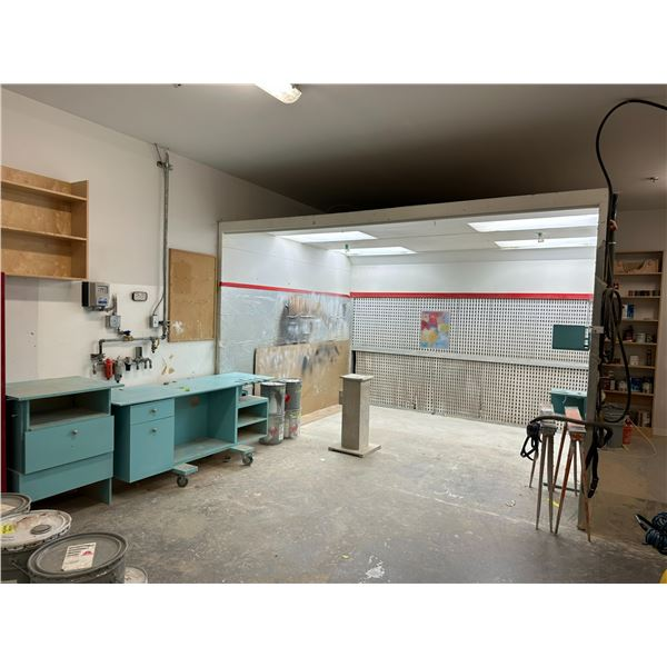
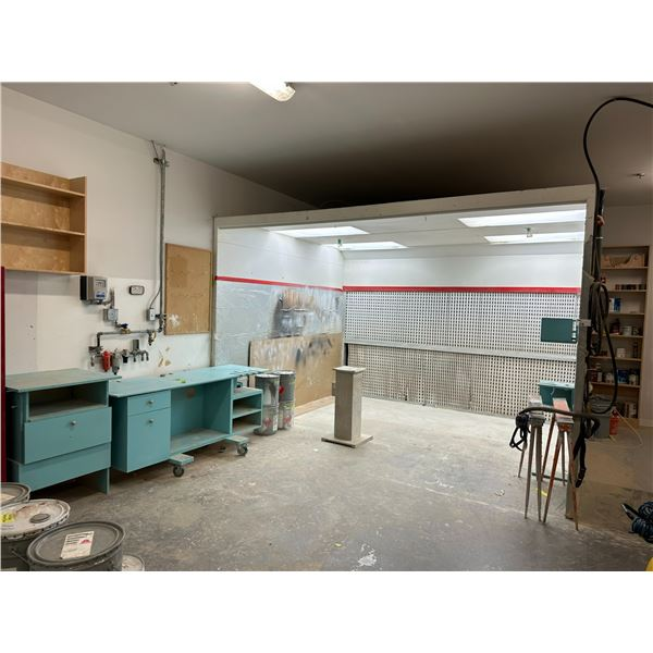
- wall art [419,309,451,350]
